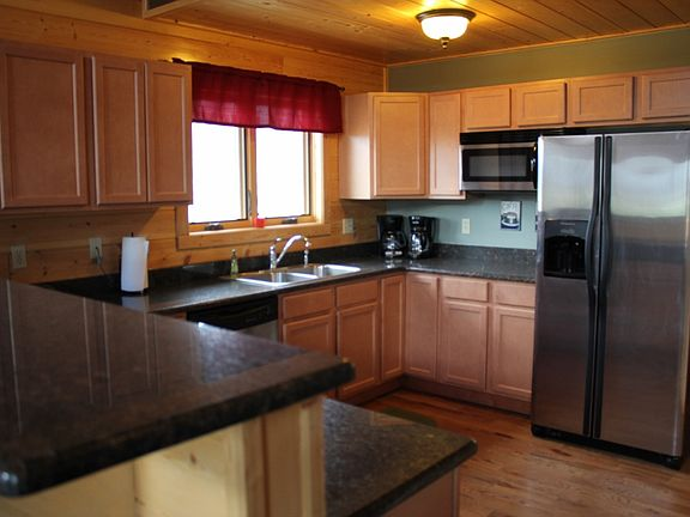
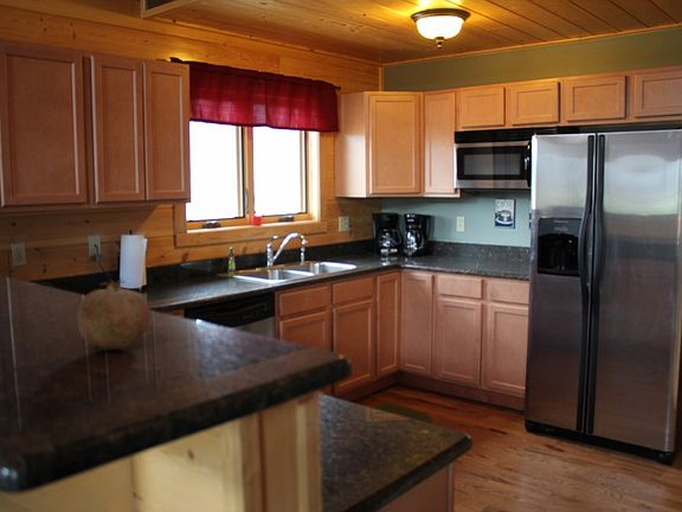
+ fruit [76,277,152,350]
